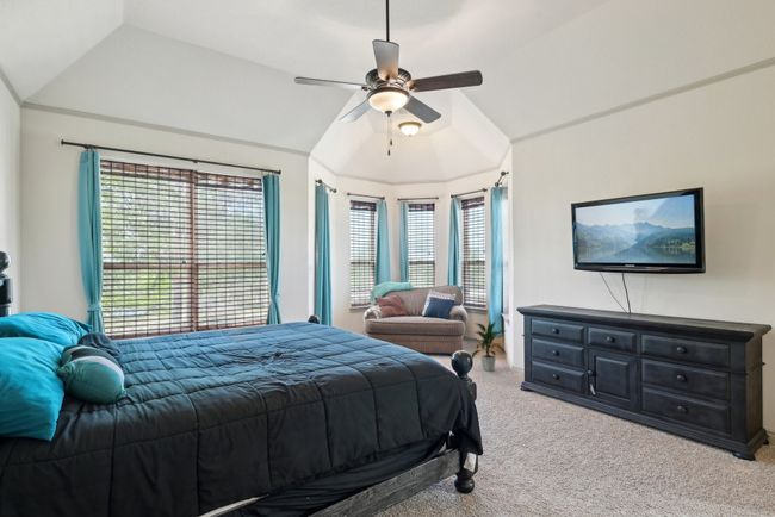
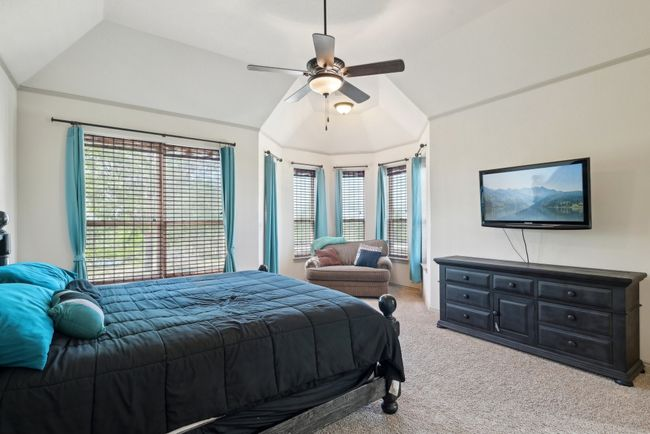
- indoor plant [471,322,507,372]
